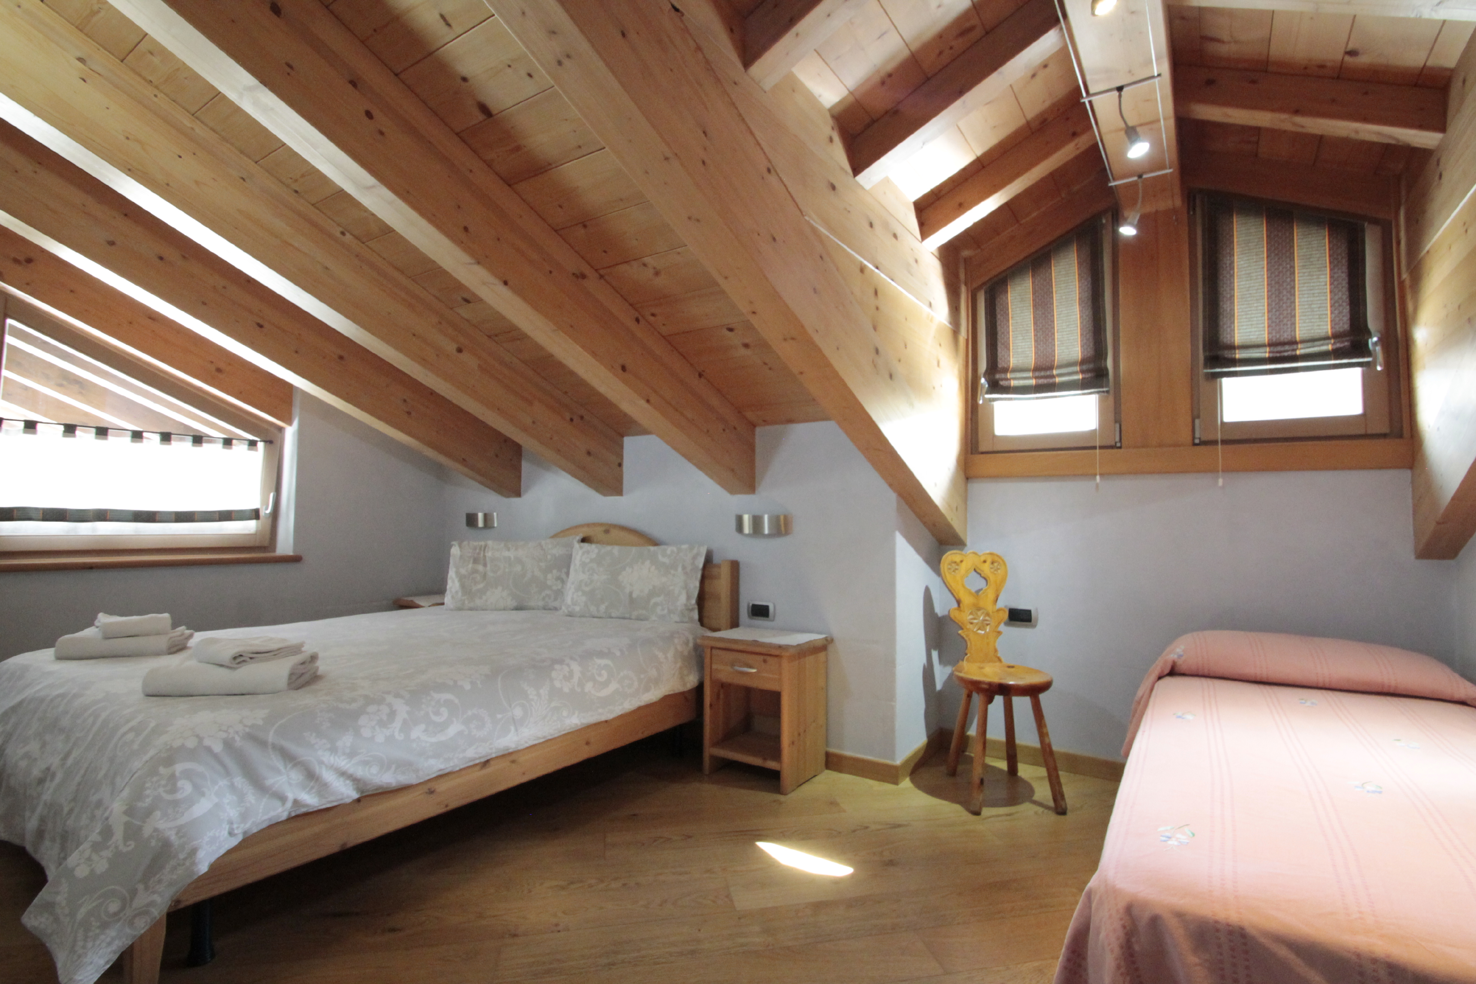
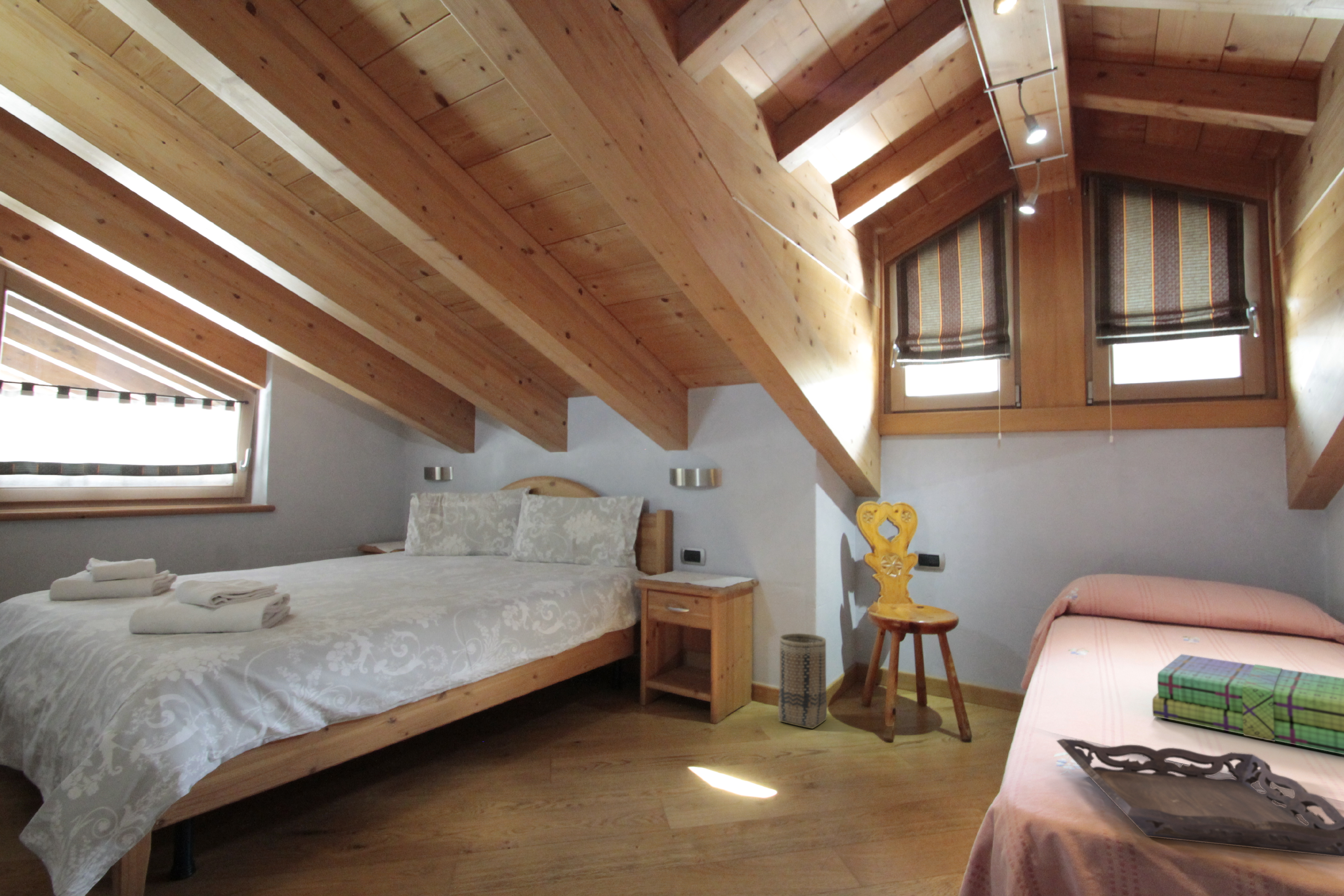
+ basket [778,633,827,729]
+ stack of books [1152,654,1344,755]
+ tray [1056,739,1344,858]
